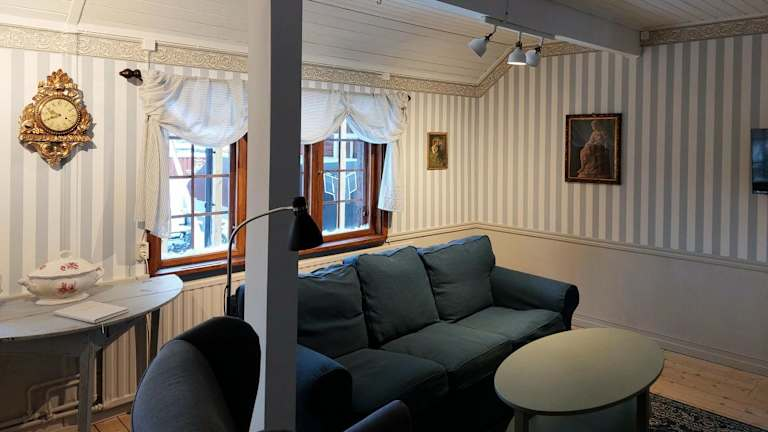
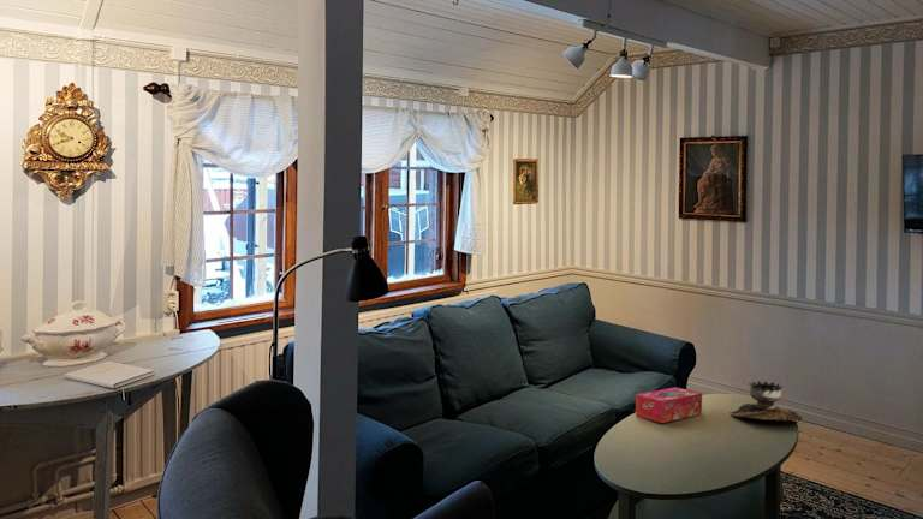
+ tissue box [635,386,703,424]
+ brazier [728,380,804,423]
